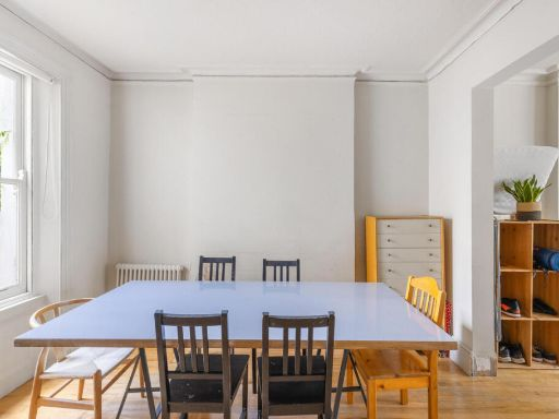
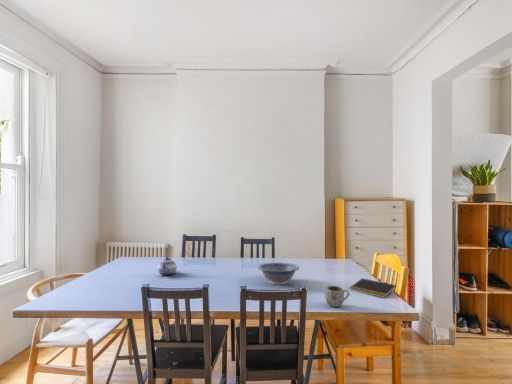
+ notepad [349,277,397,299]
+ teapot [157,256,178,277]
+ mug [324,285,351,308]
+ decorative bowl [257,261,300,285]
